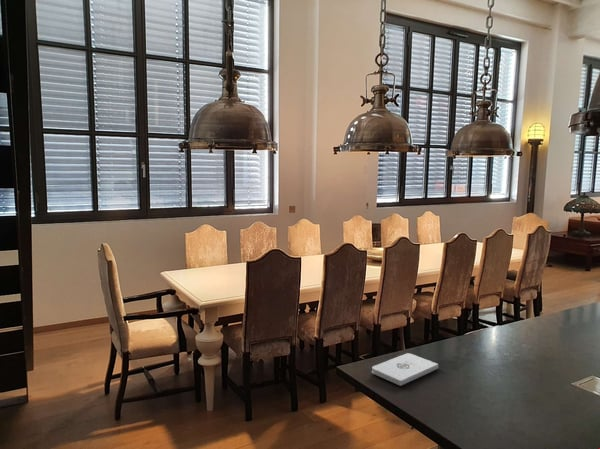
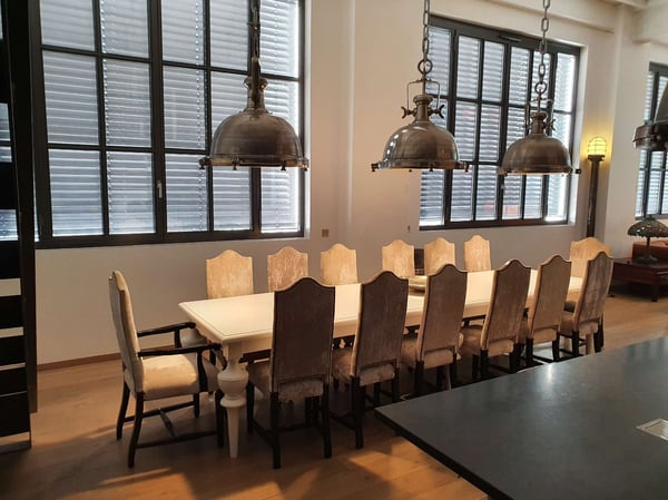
- notepad [371,352,439,387]
